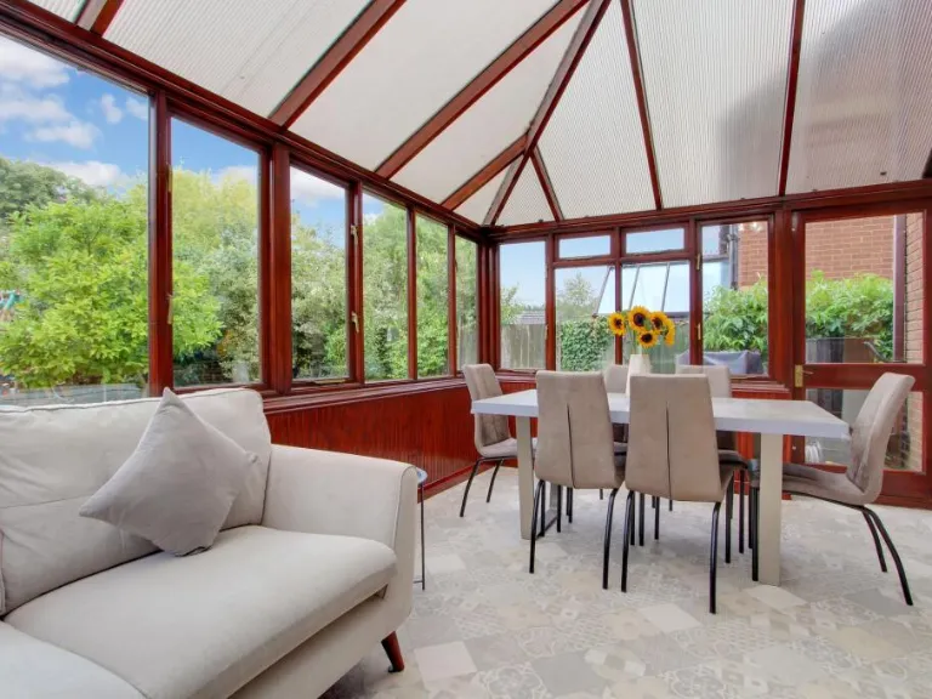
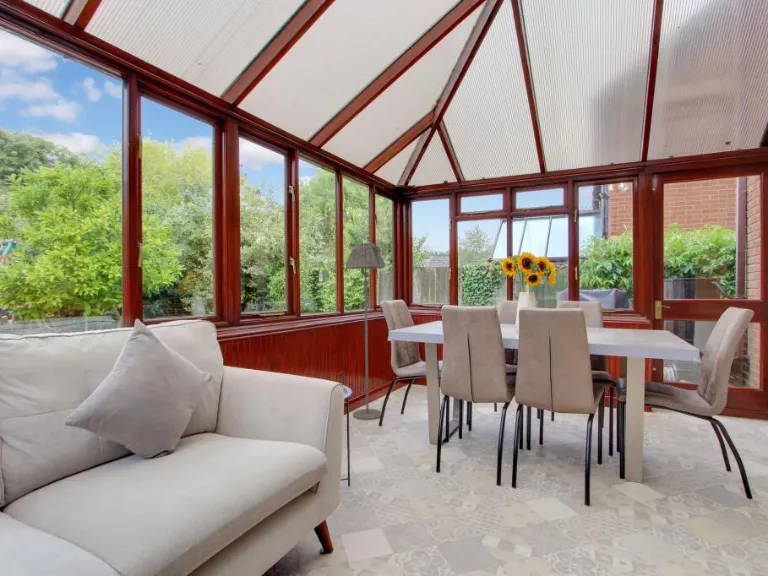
+ floor lamp [345,242,386,421]
